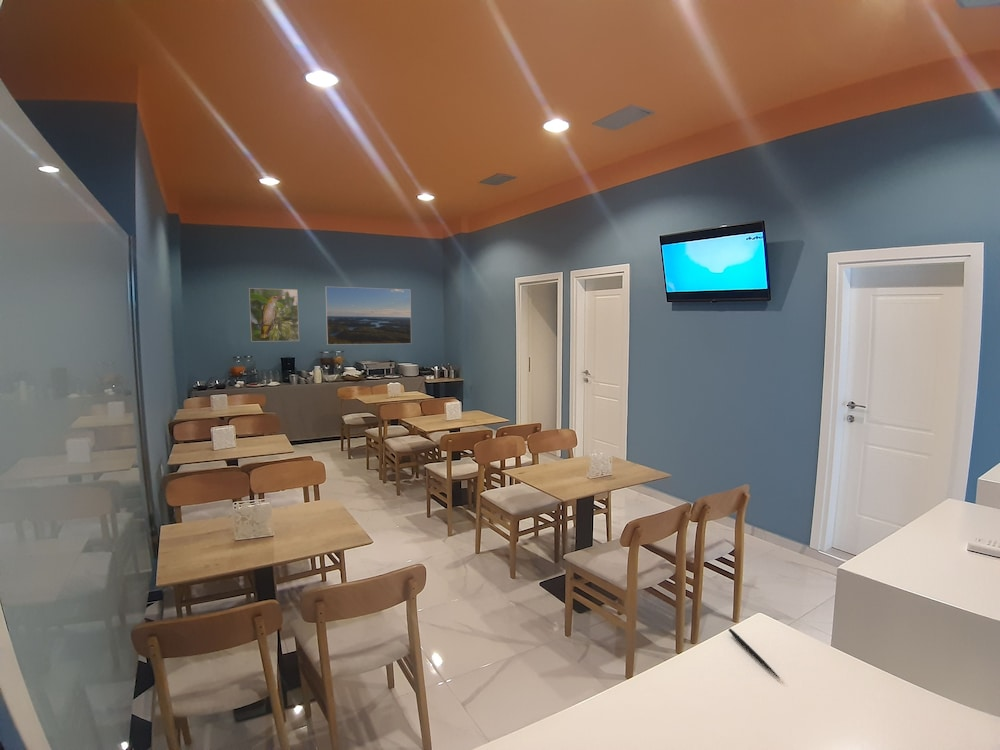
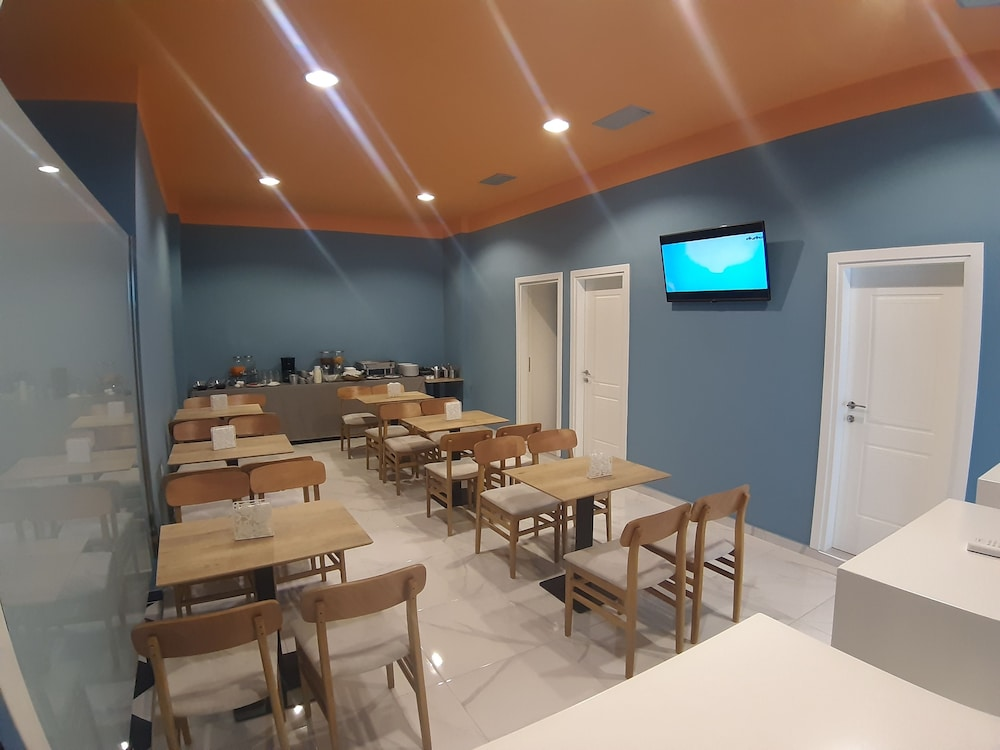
- pen [728,627,781,680]
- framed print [248,287,300,343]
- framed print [325,286,412,346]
